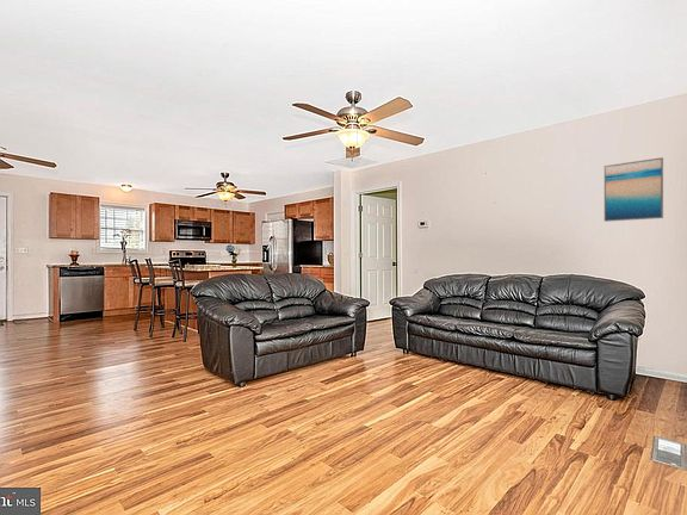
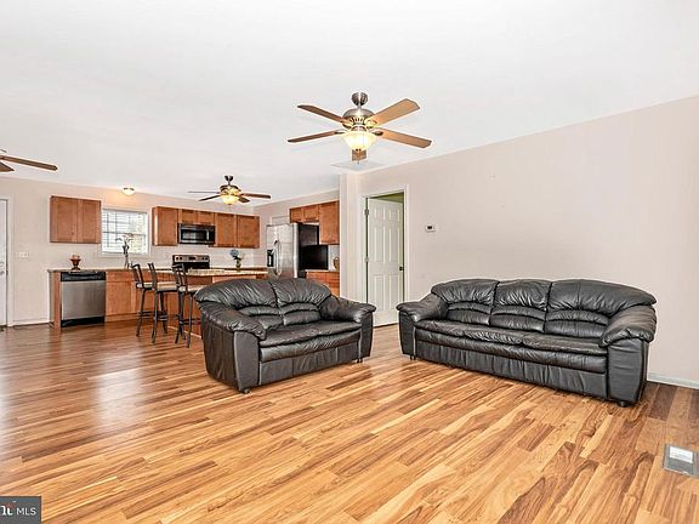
- wall art [604,156,664,223]
